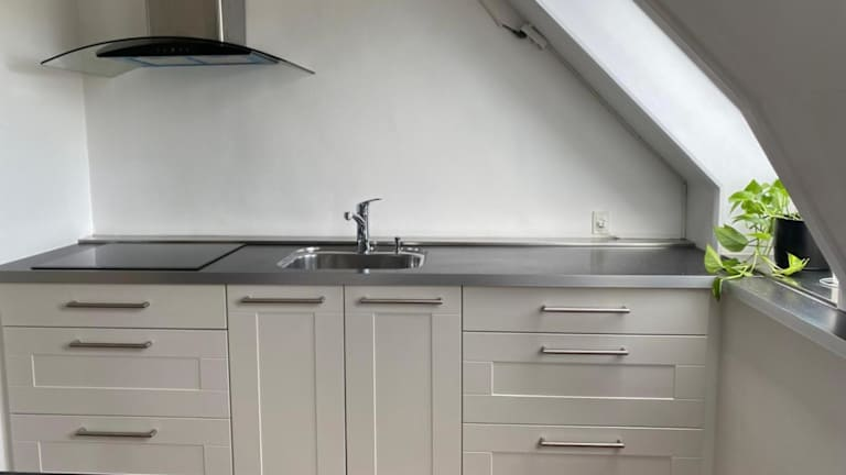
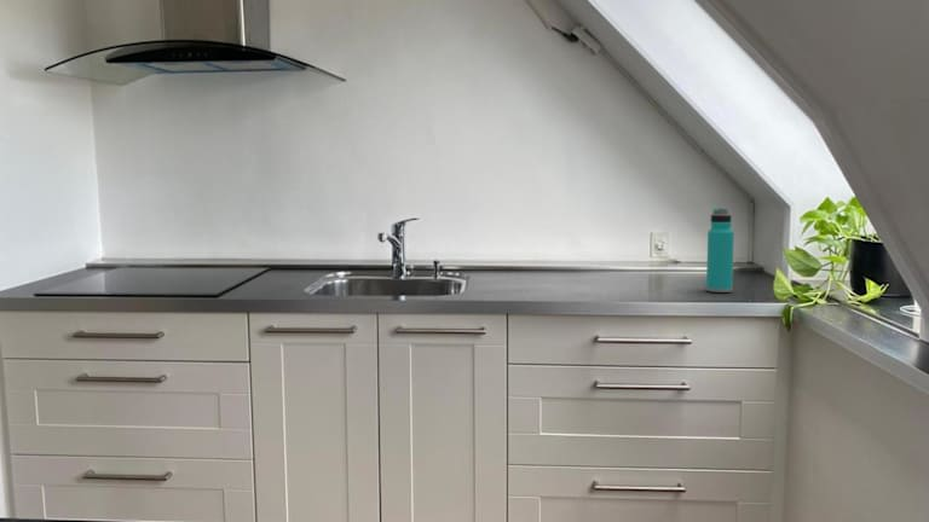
+ water bottle [705,207,735,294]
